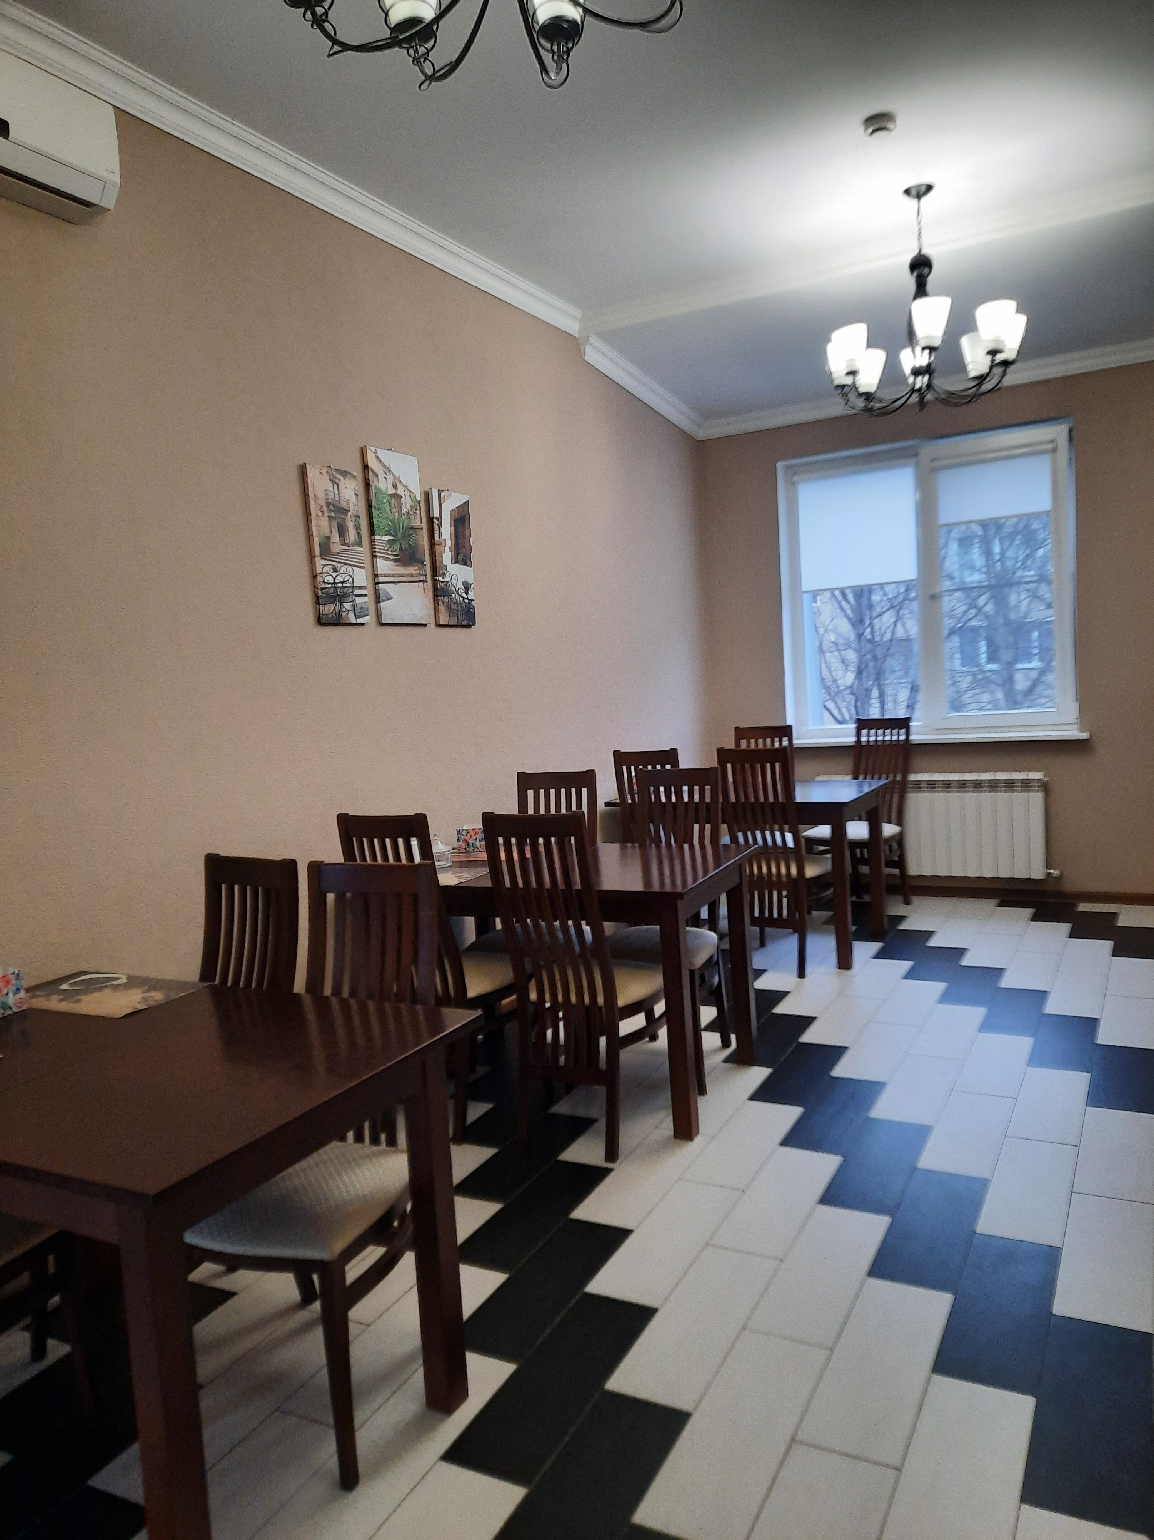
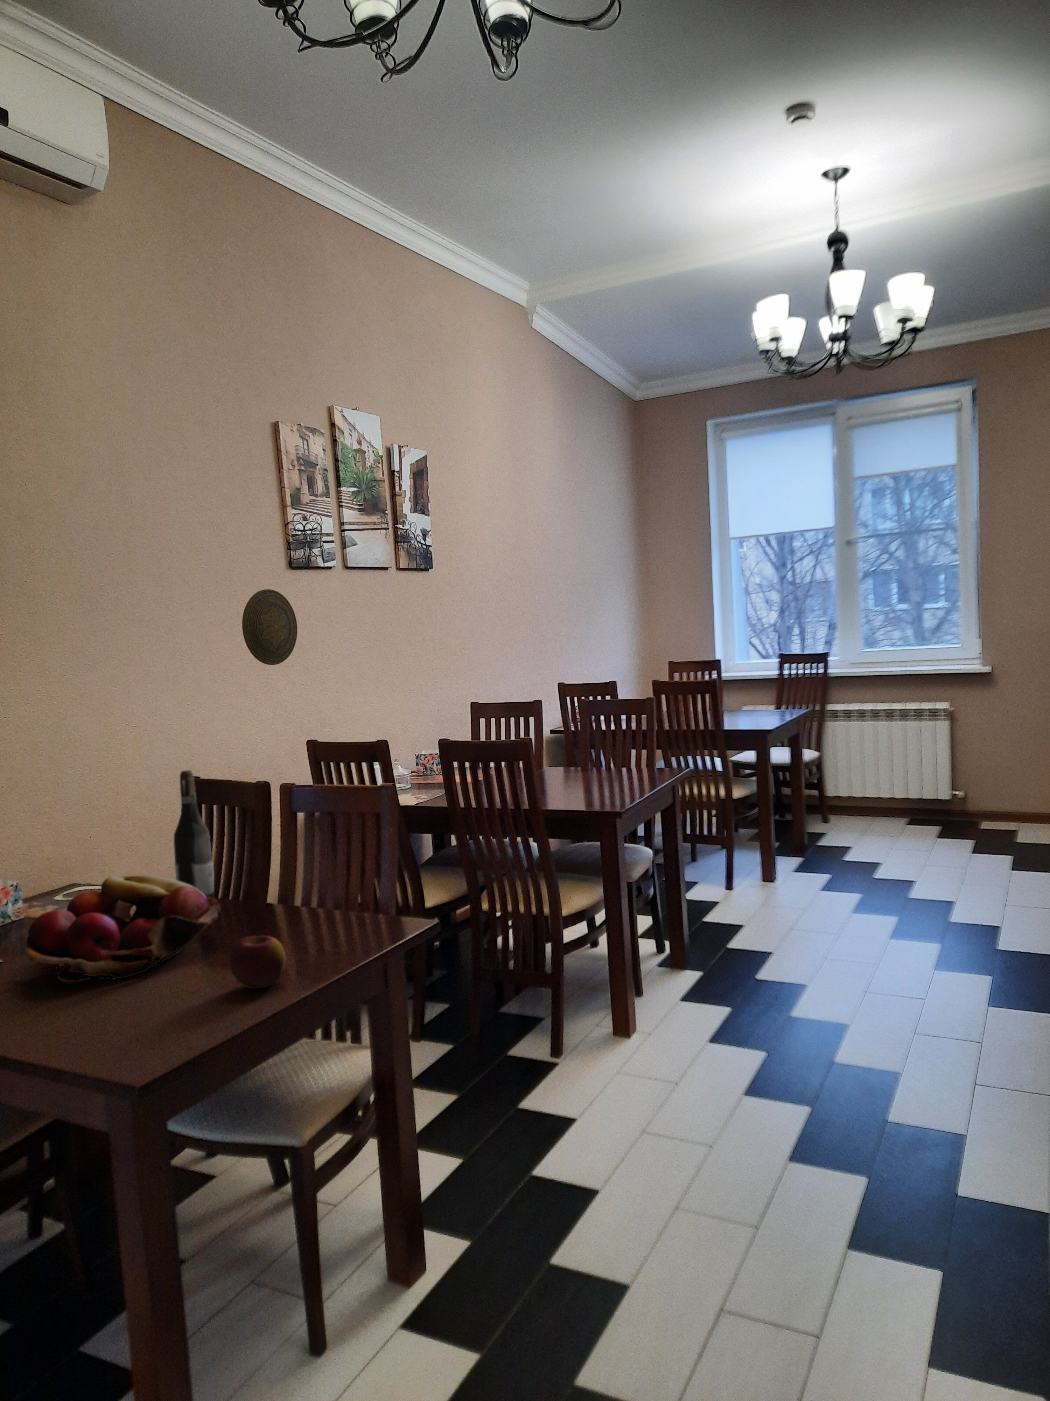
+ wine bottle [173,770,215,898]
+ decorative plate [242,589,298,665]
+ apple [228,935,287,990]
+ fruit basket [24,875,221,983]
